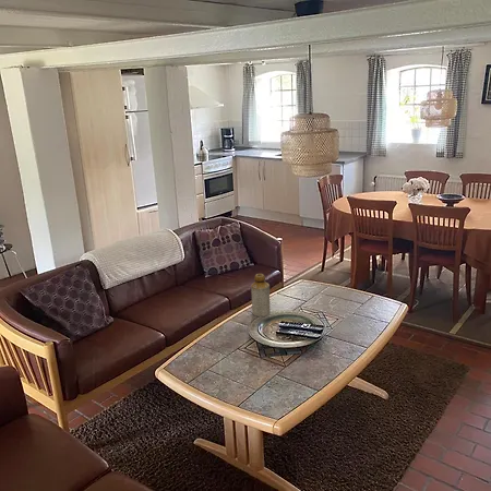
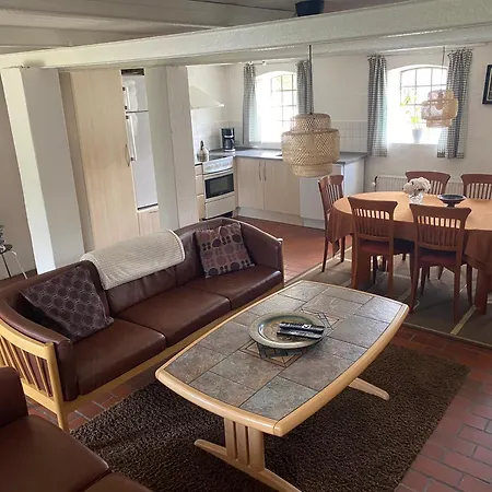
- bottle [250,273,272,318]
